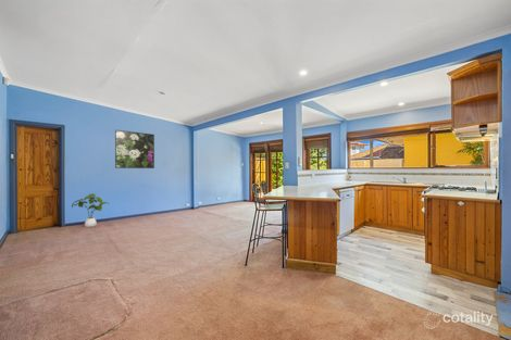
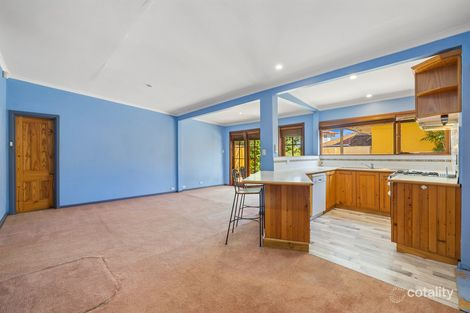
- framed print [114,129,155,169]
- house plant [71,192,109,228]
